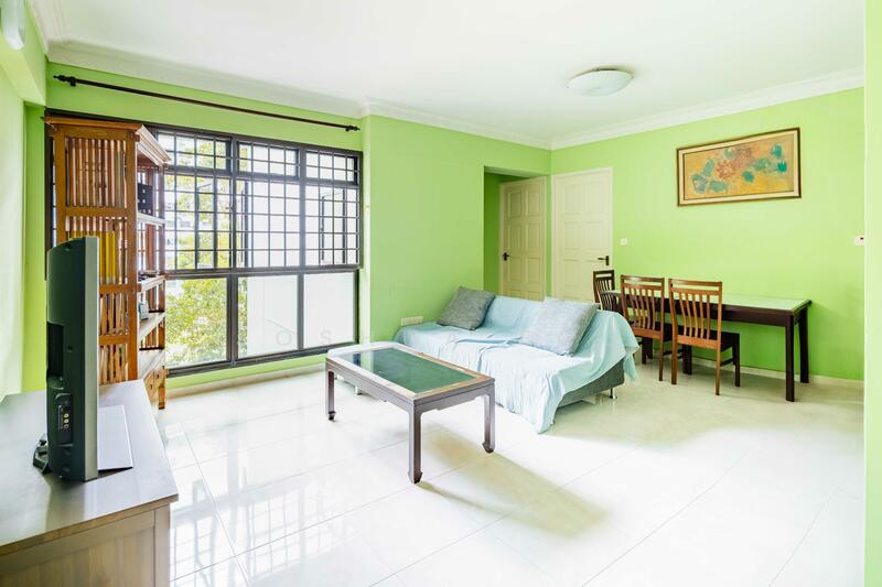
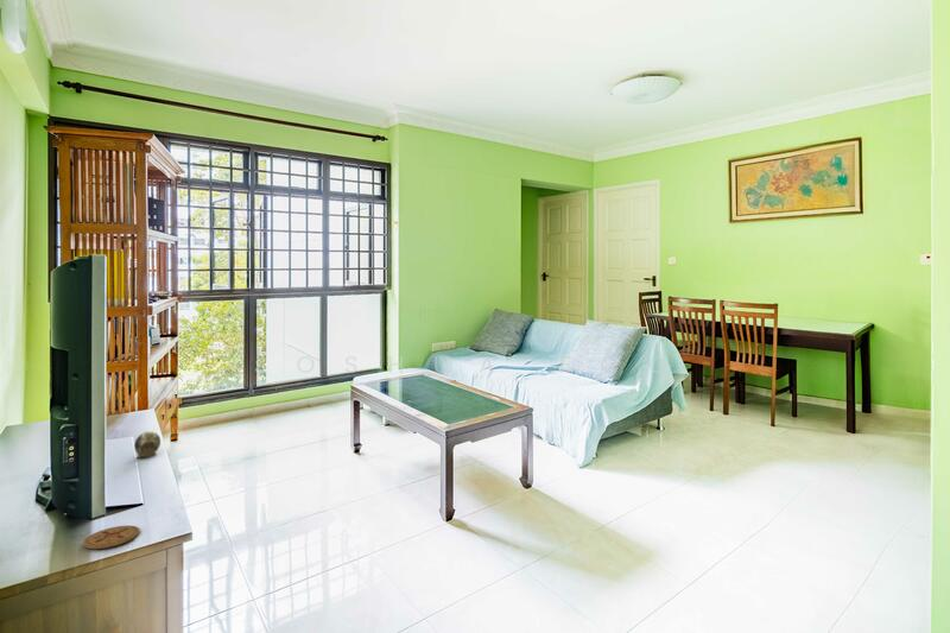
+ decorative egg [133,430,162,460]
+ coaster [82,525,140,550]
